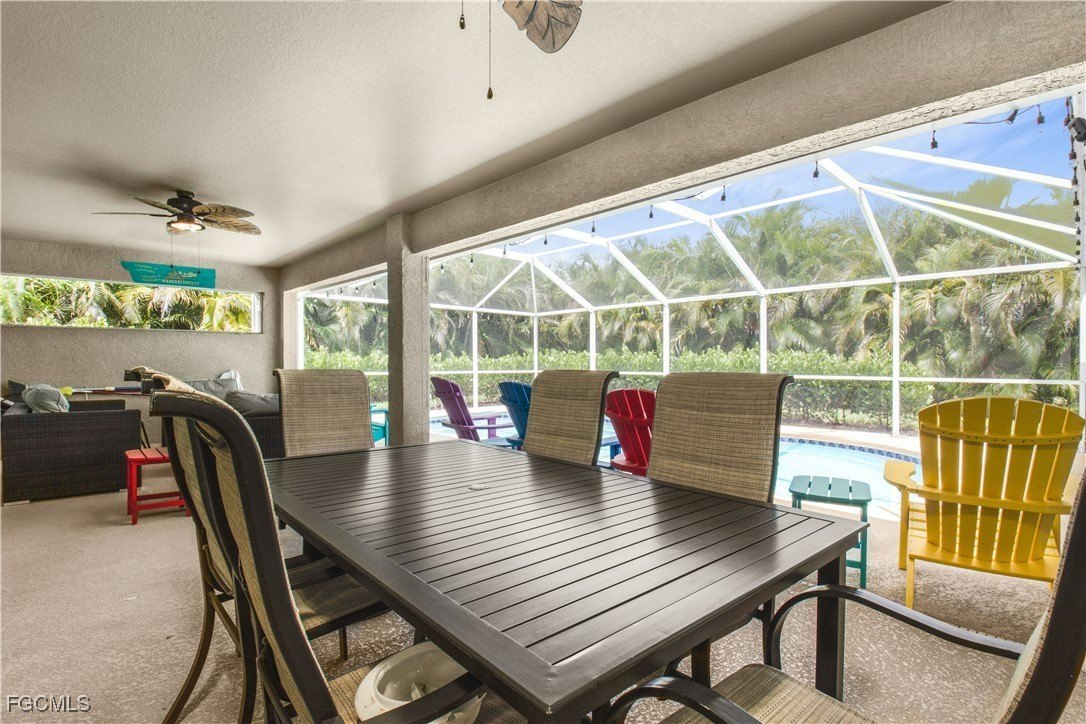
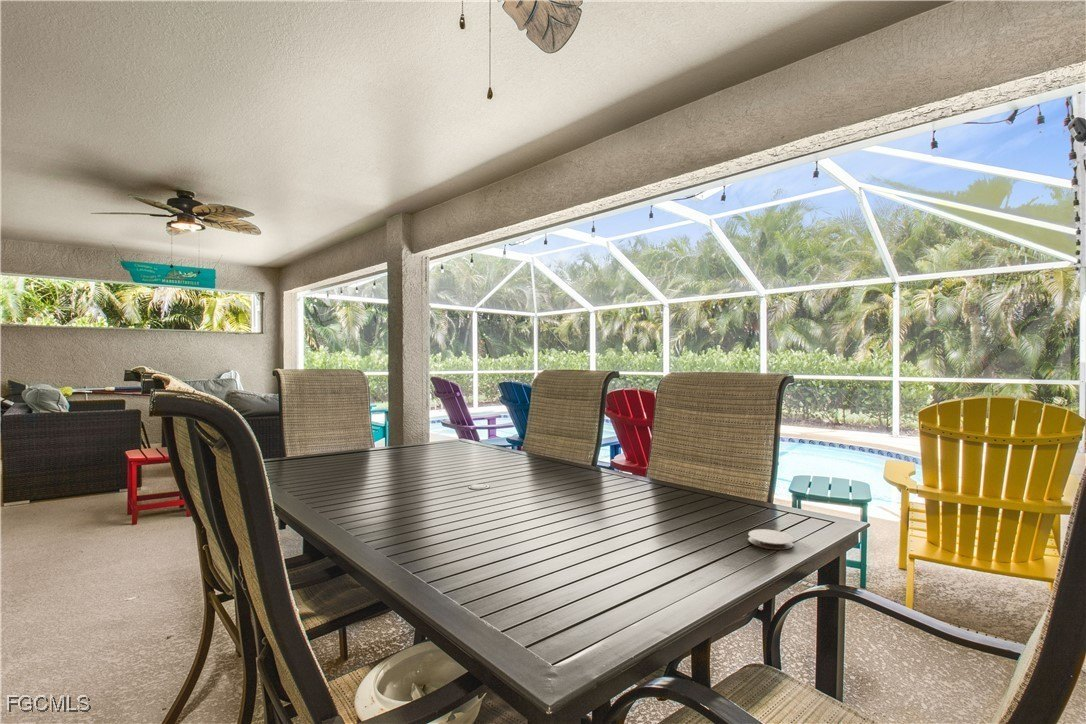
+ coaster [747,528,794,551]
